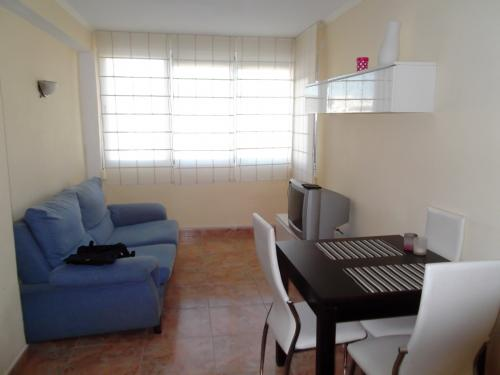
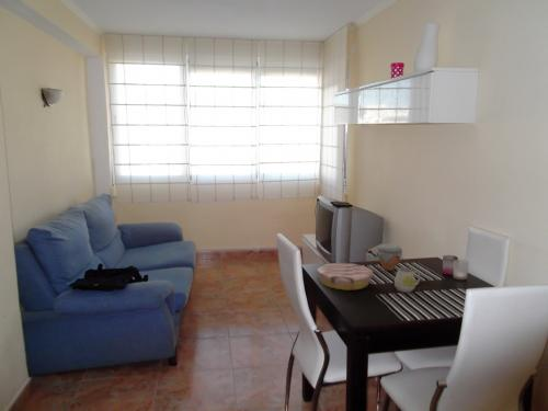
+ plate [317,262,374,292]
+ mug [393,266,421,294]
+ jar [375,243,403,272]
